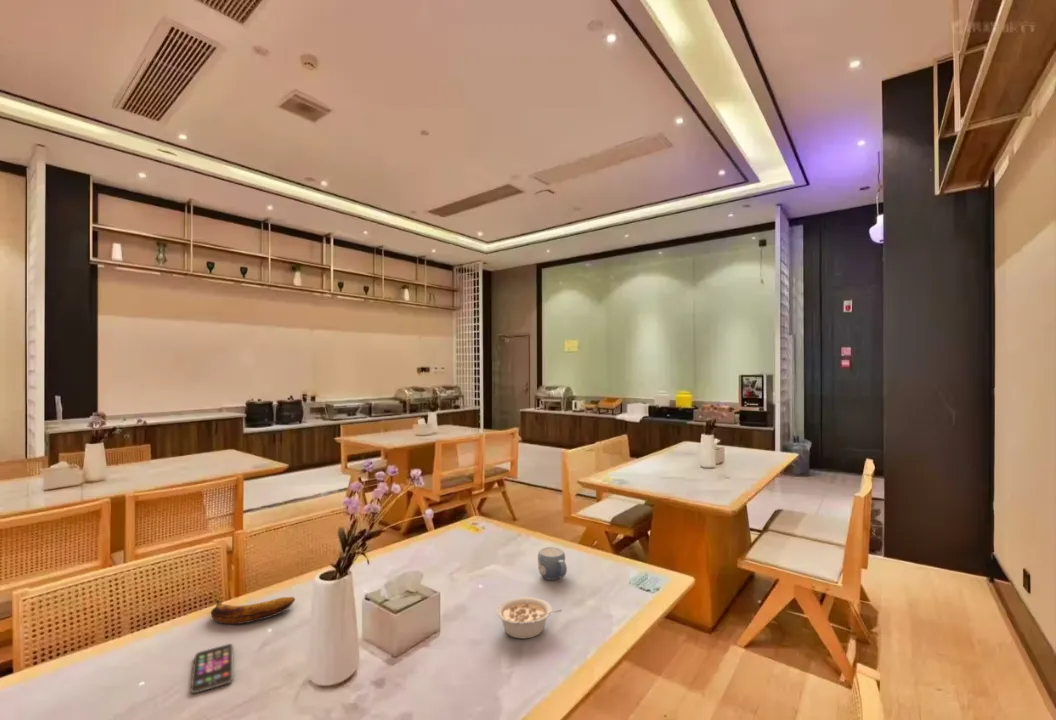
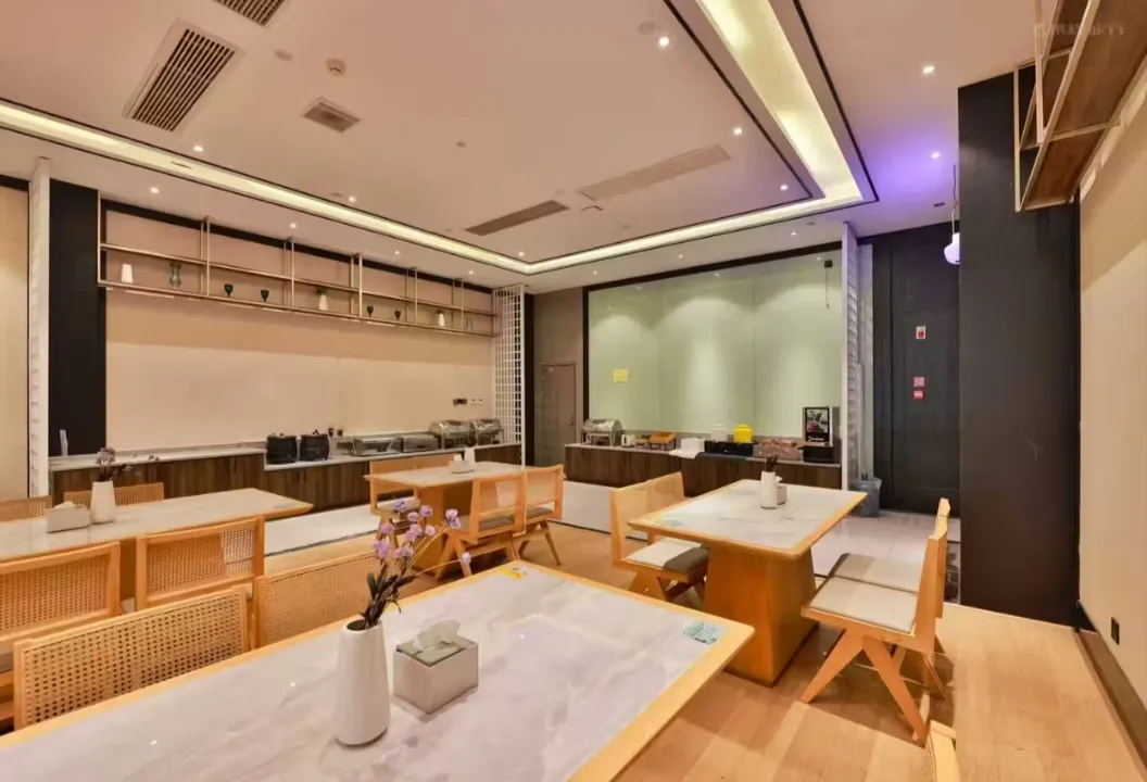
- banana [210,596,296,625]
- legume [495,596,563,639]
- smartphone [190,643,235,694]
- mug [537,546,568,581]
